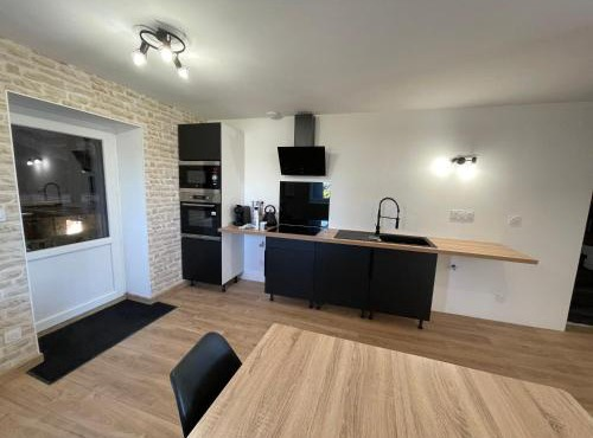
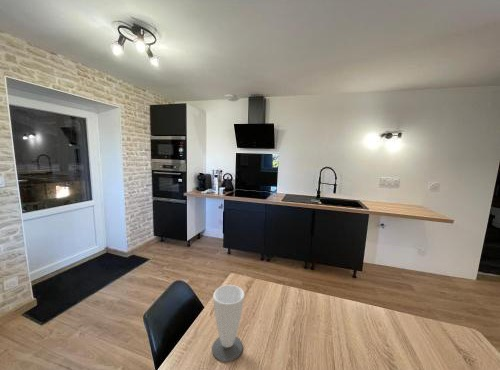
+ cup [211,284,246,363]
